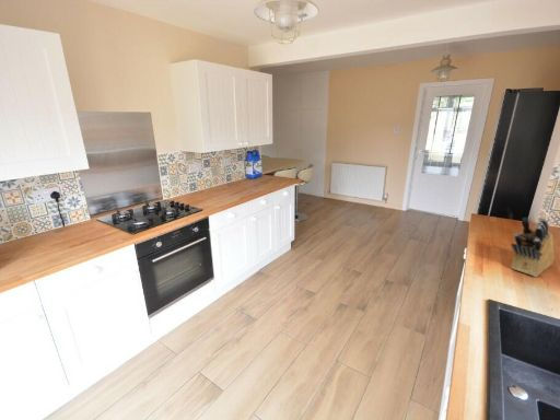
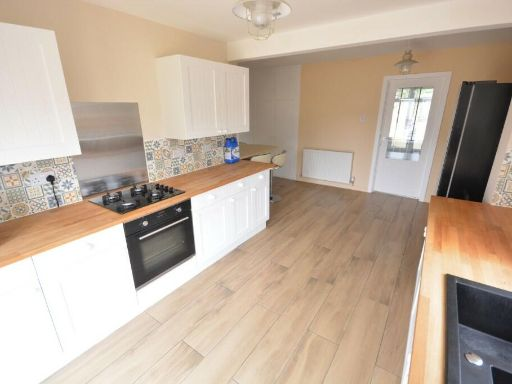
- knife block [510,217,556,278]
